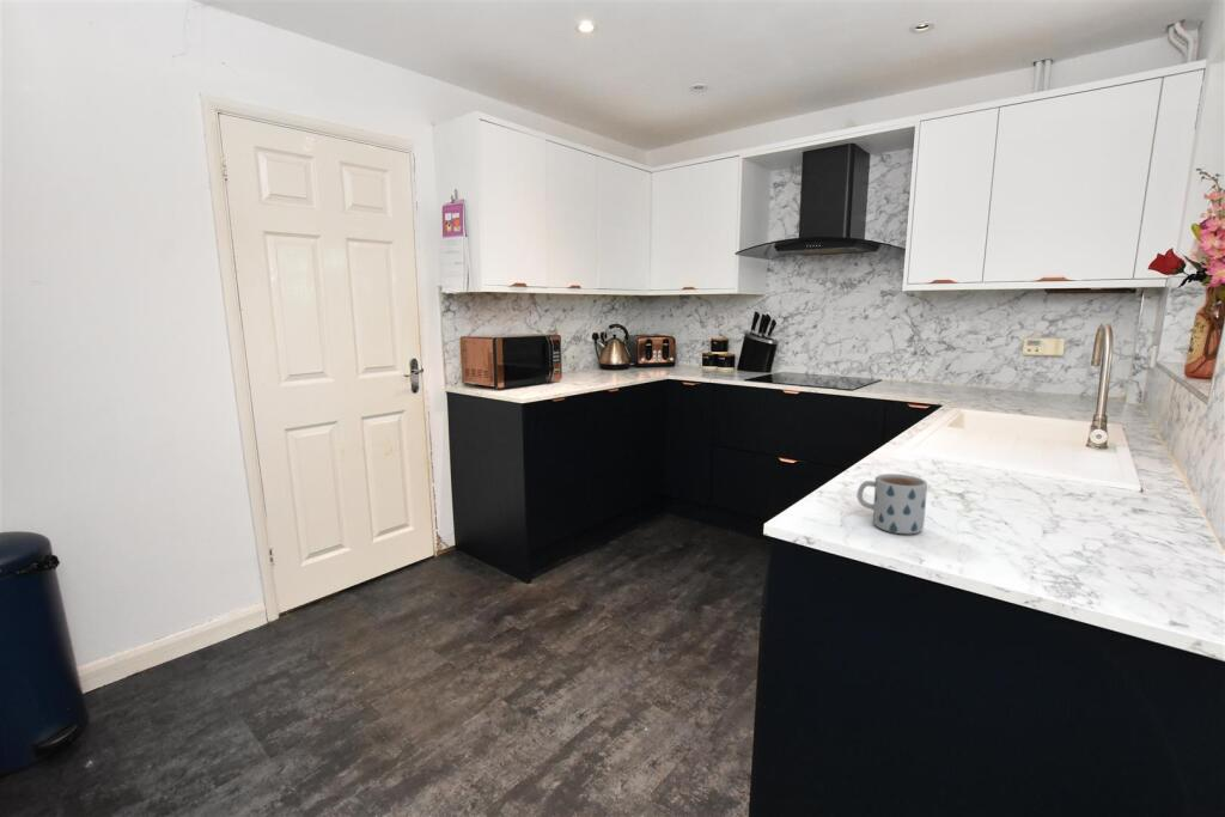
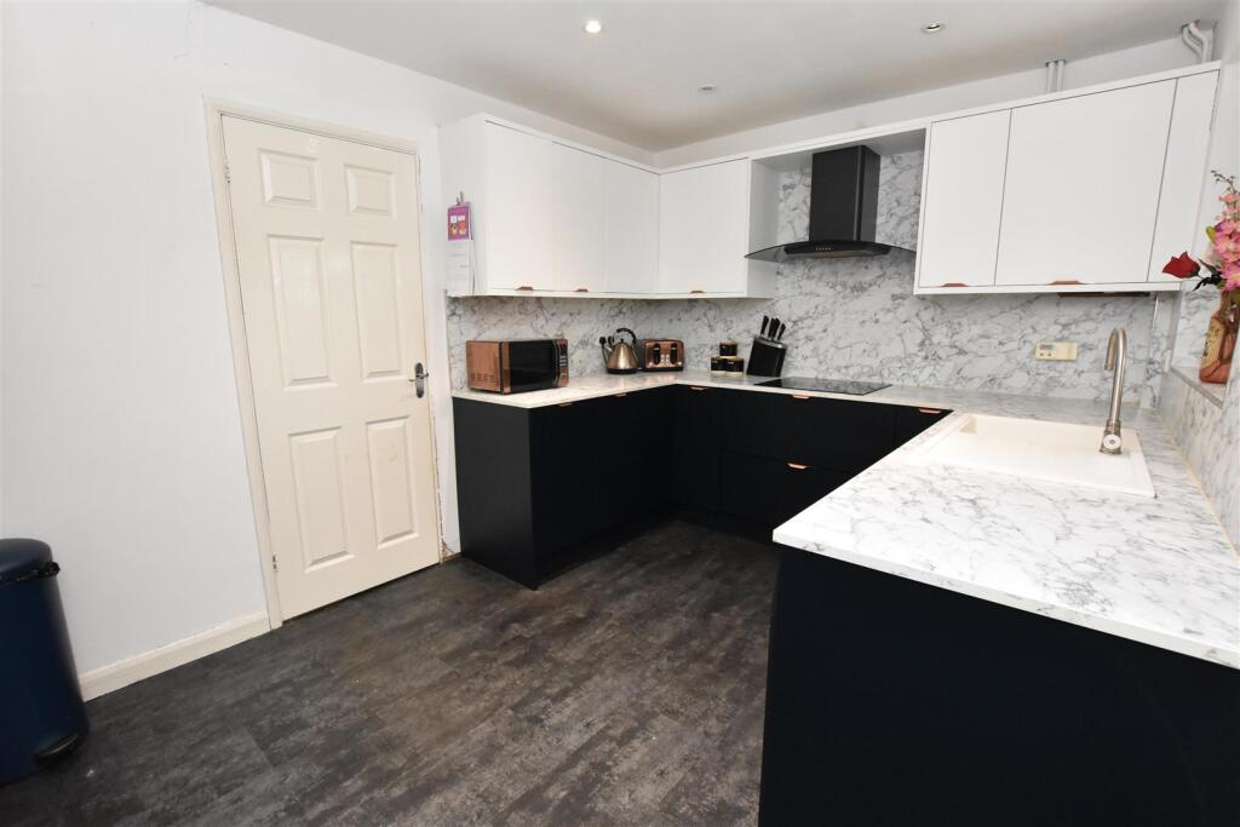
- mug [855,472,928,535]
